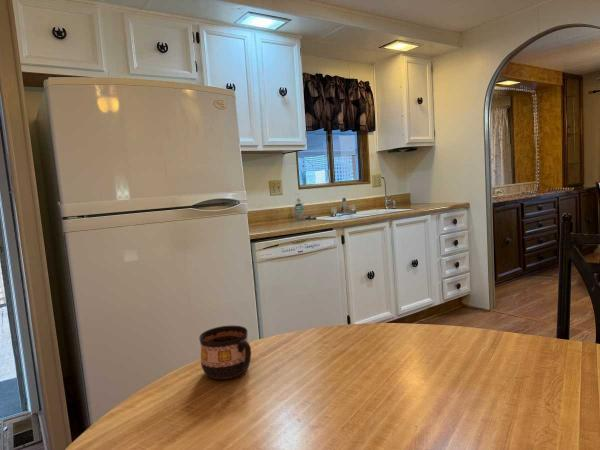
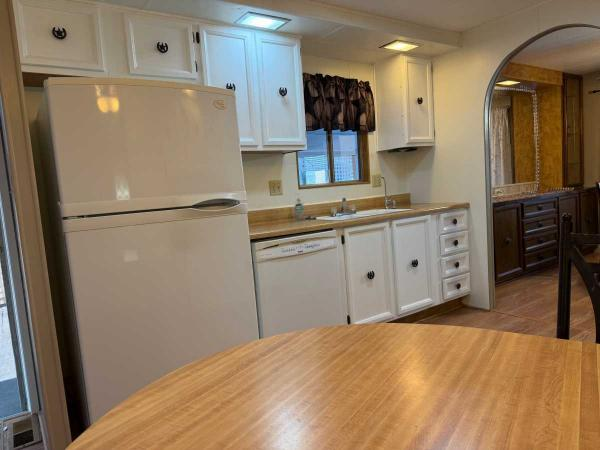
- cup [198,325,252,380]
